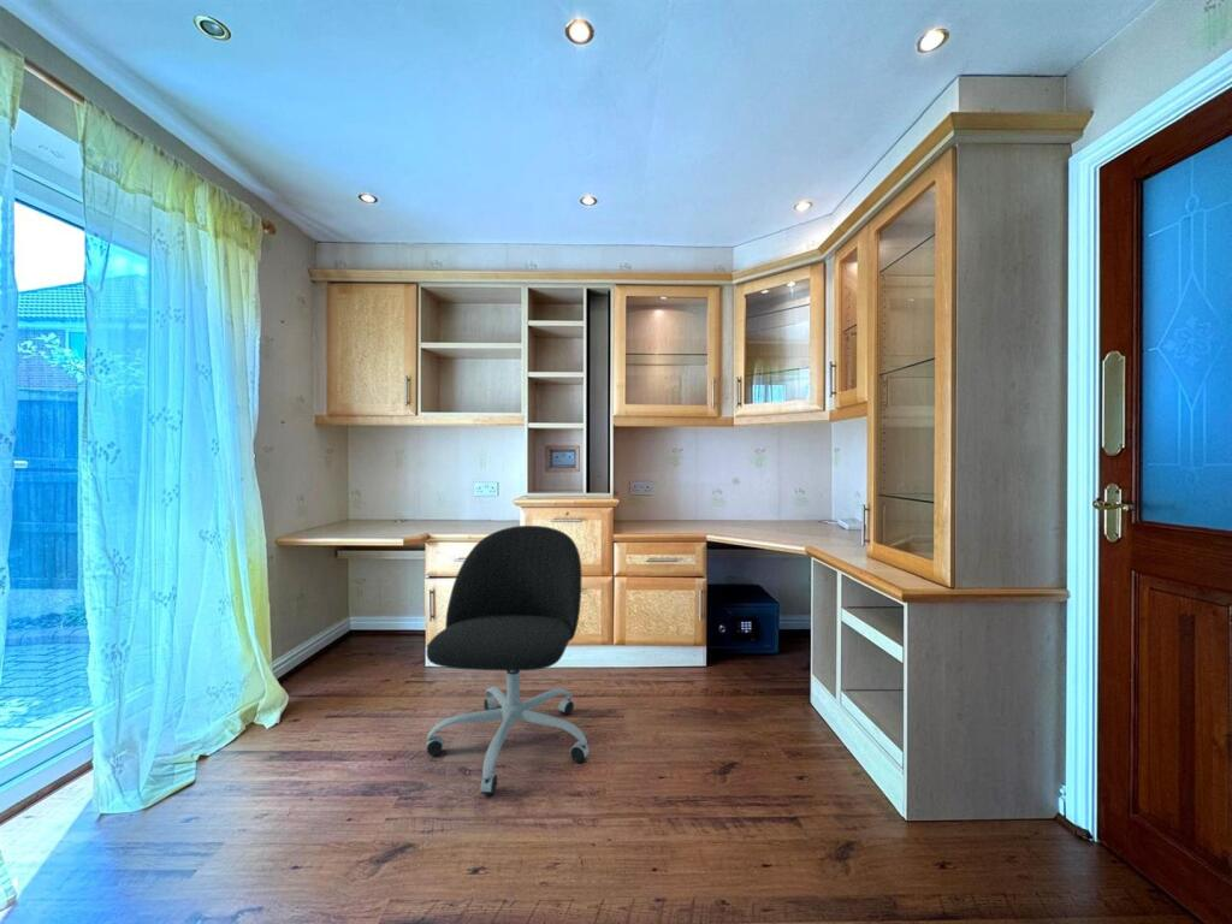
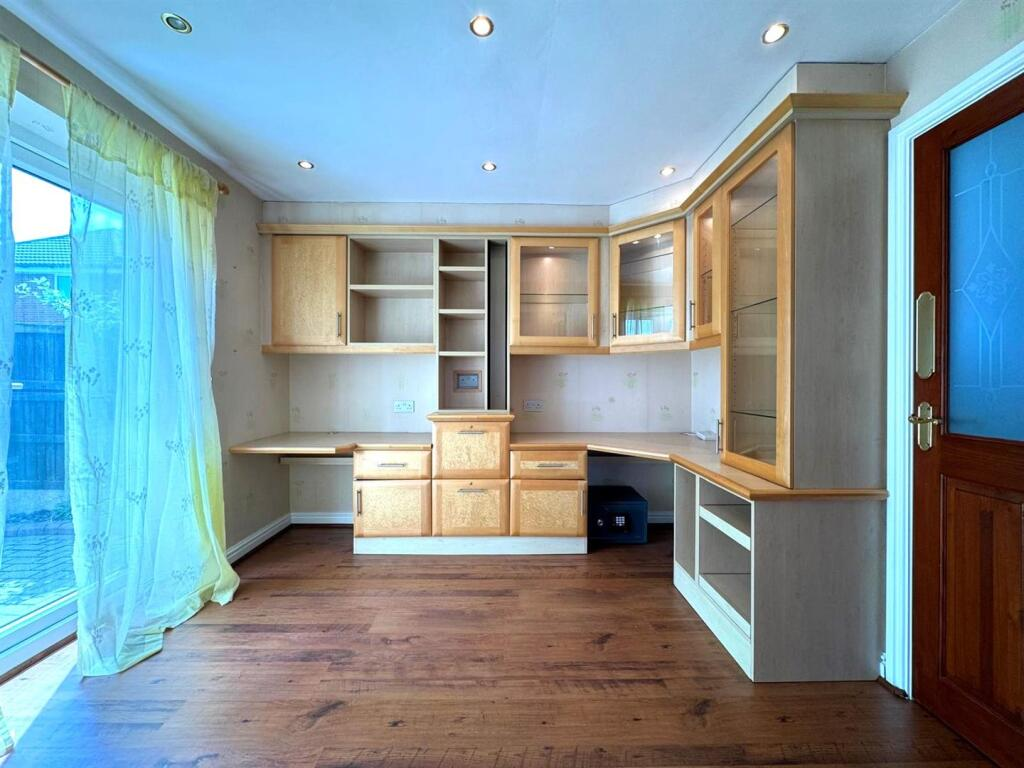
- office chair [425,525,591,795]
